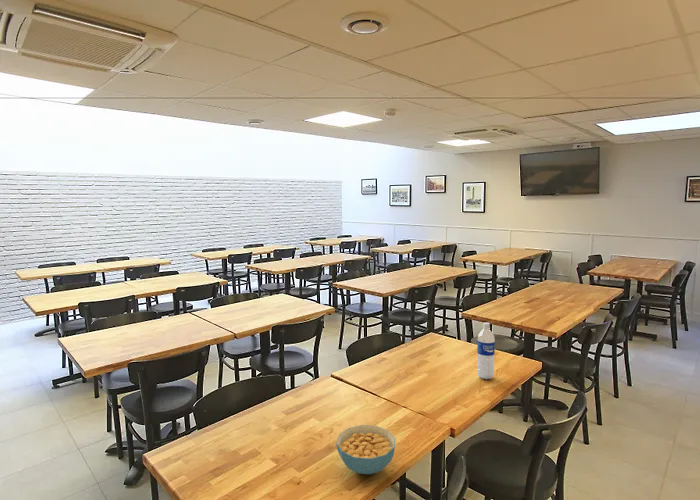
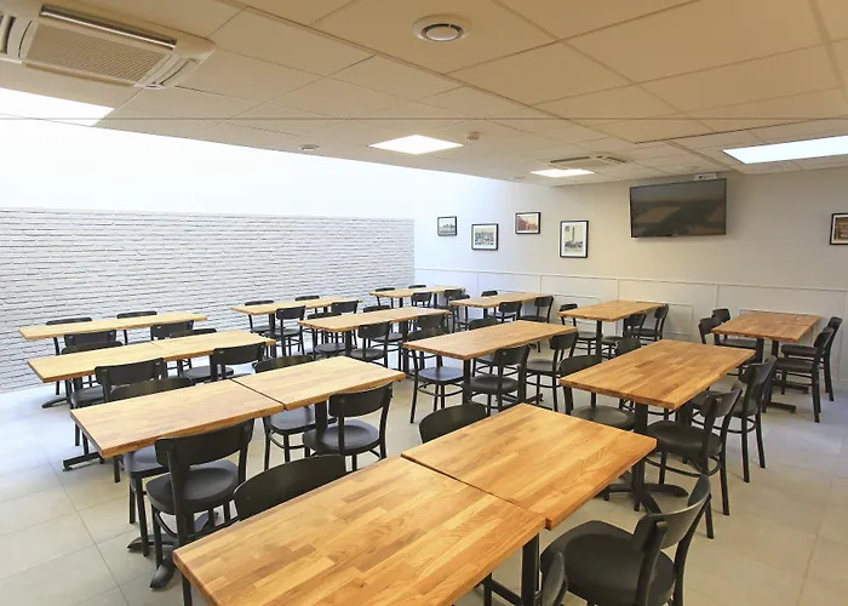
- water bottle [476,322,496,380]
- cereal bowl [335,424,396,475]
